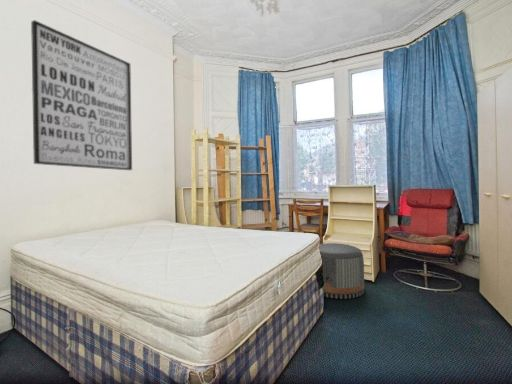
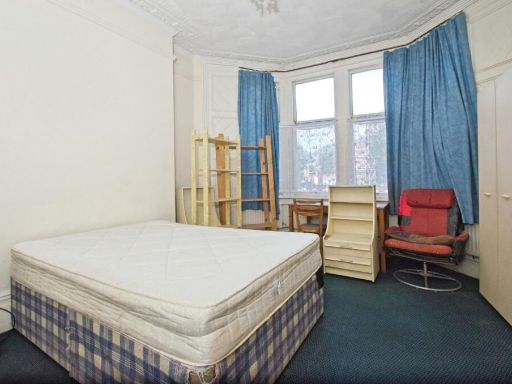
- pouf [319,242,365,300]
- wall art [30,19,133,171]
